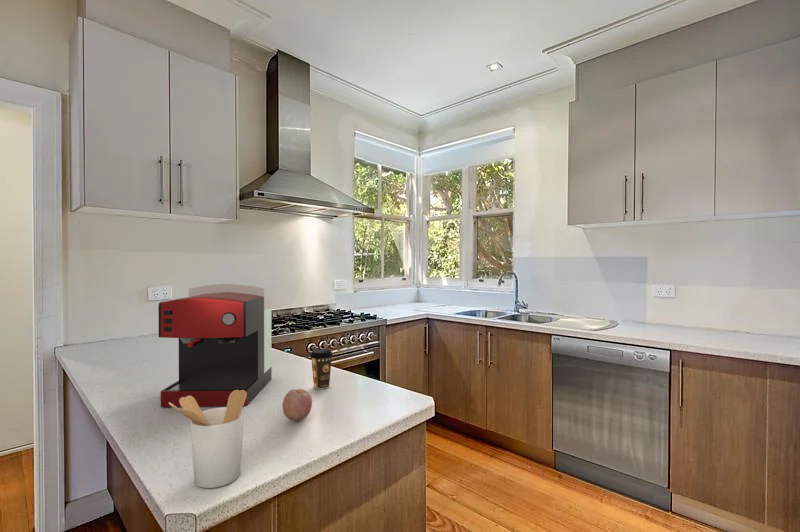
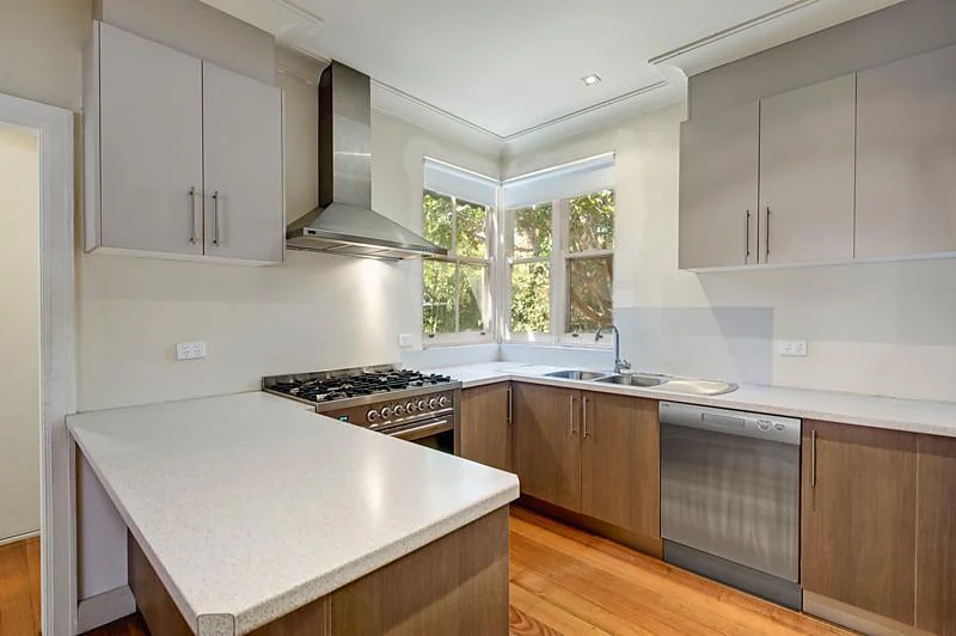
- coffee cup [309,348,334,390]
- fruit [281,388,313,422]
- utensil holder [169,390,247,489]
- coffee maker [157,283,272,408]
